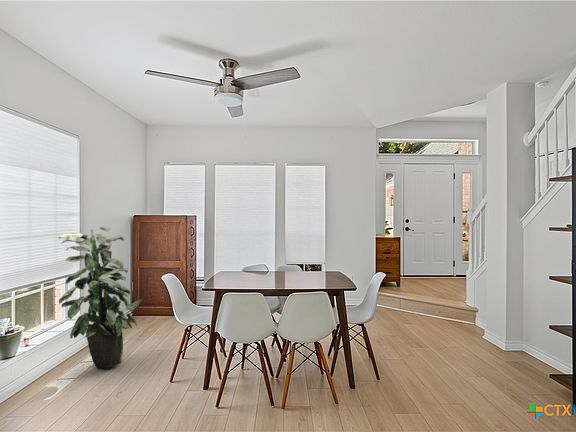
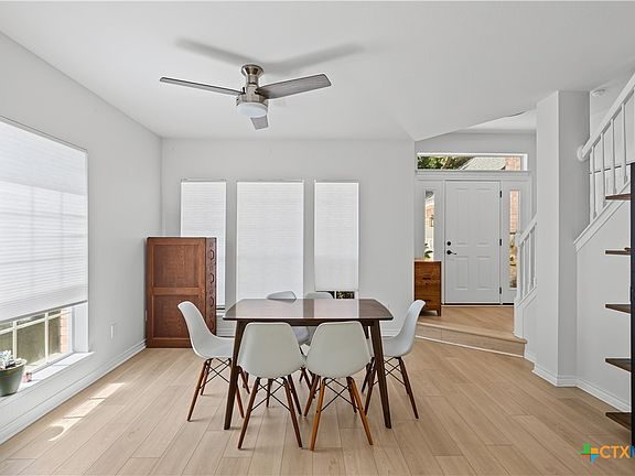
- indoor plant [58,226,143,369]
